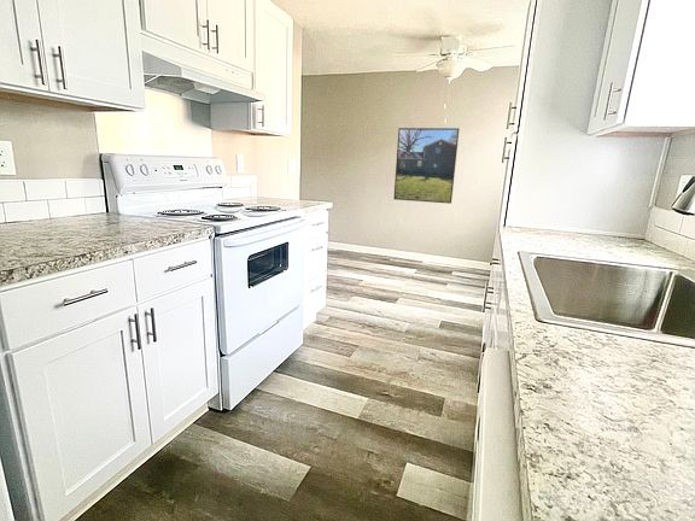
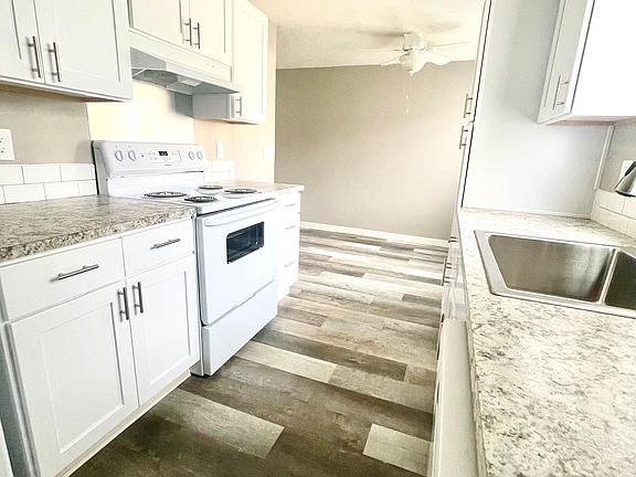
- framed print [392,127,461,205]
